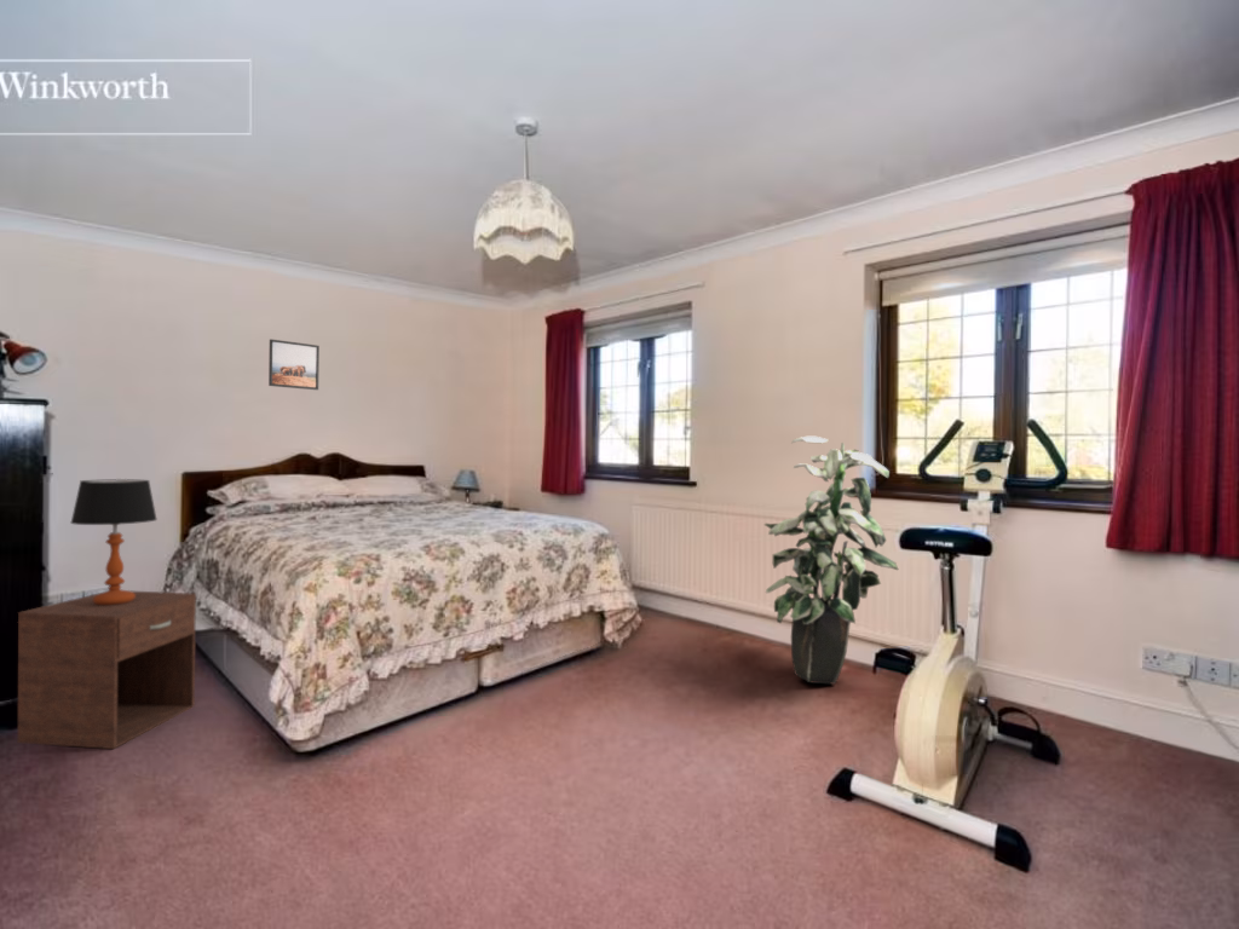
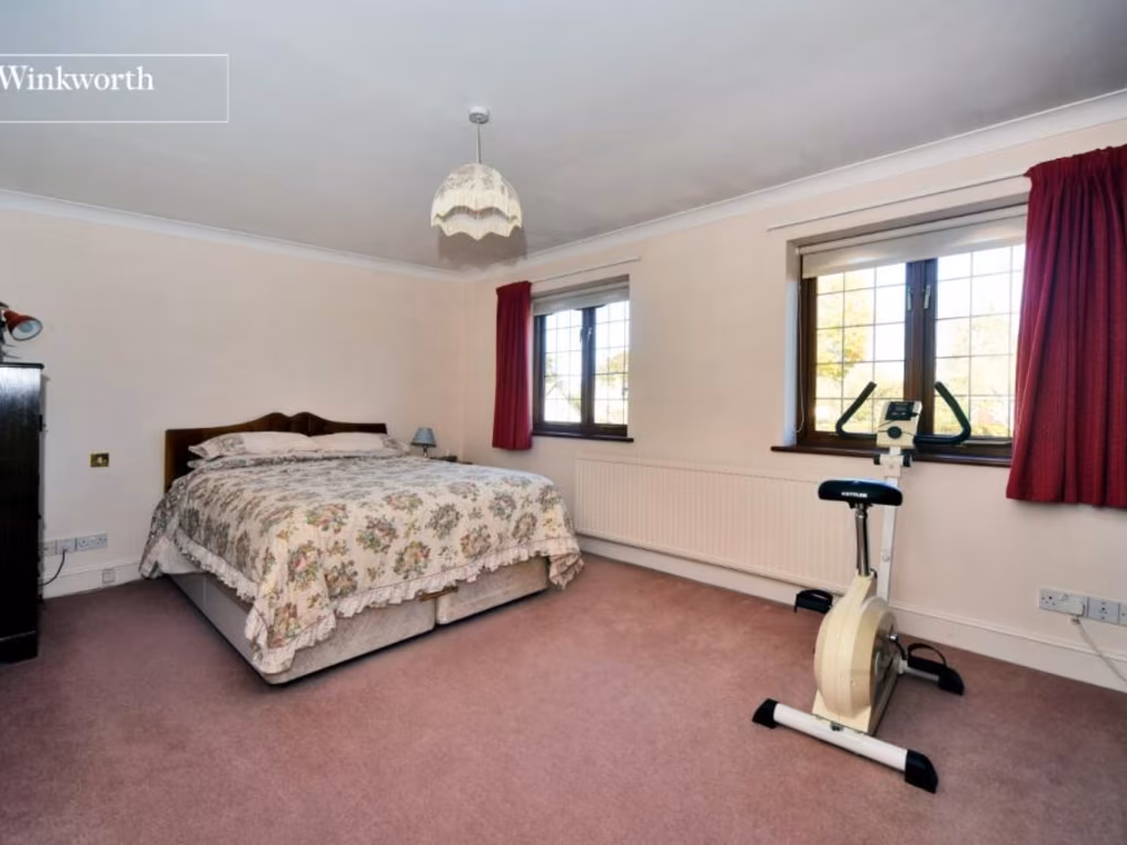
- table lamp [69,478,159,605]
- nightstand [17,589,197,750]
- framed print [267,337,321,391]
- indoor plant [763,435,899,686]
